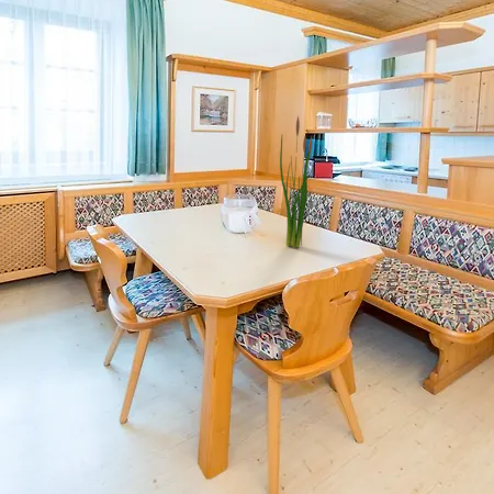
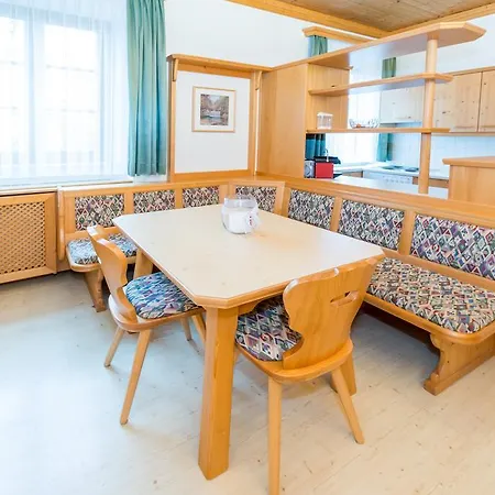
- plant [279,114,315,248]
